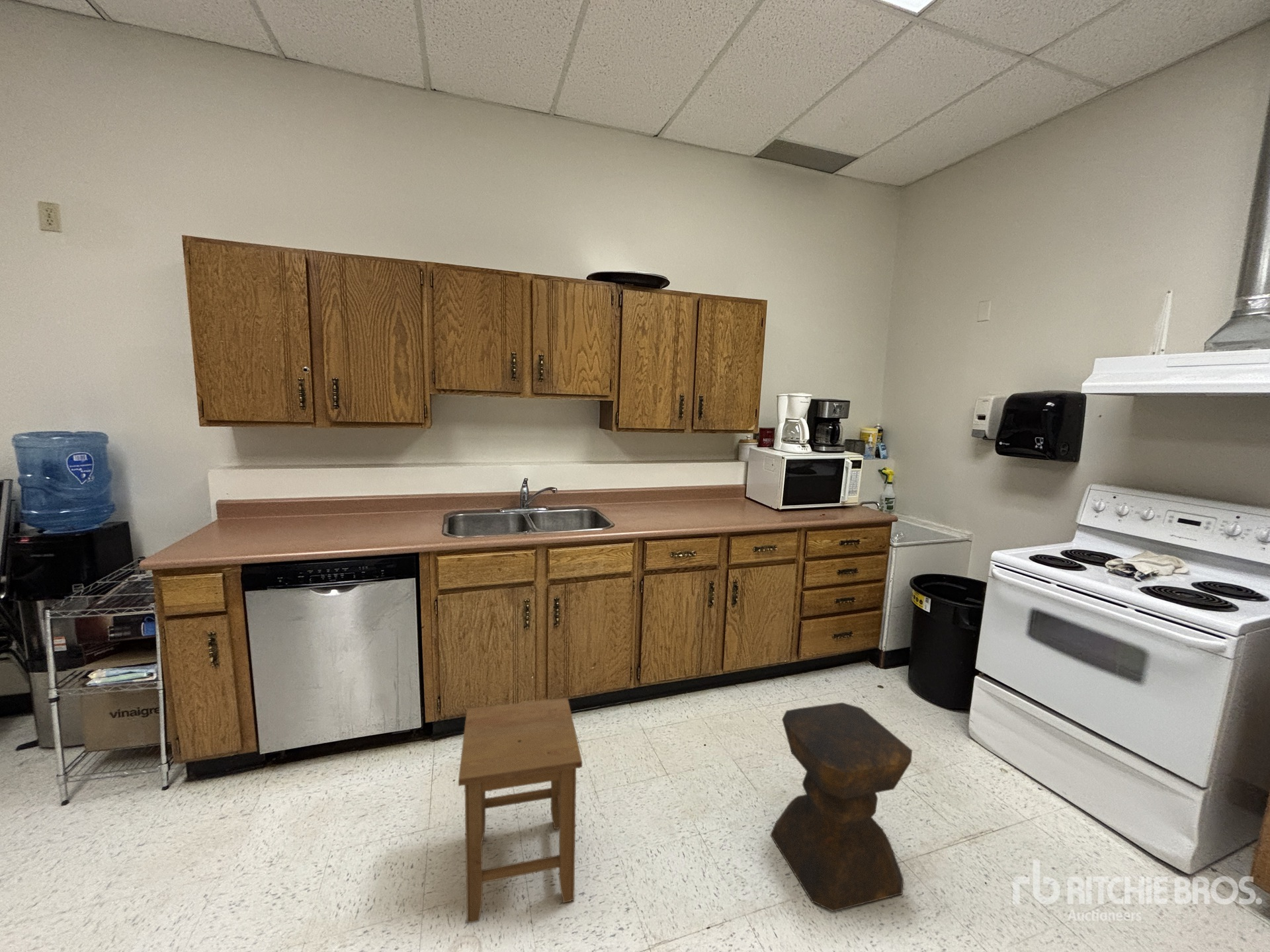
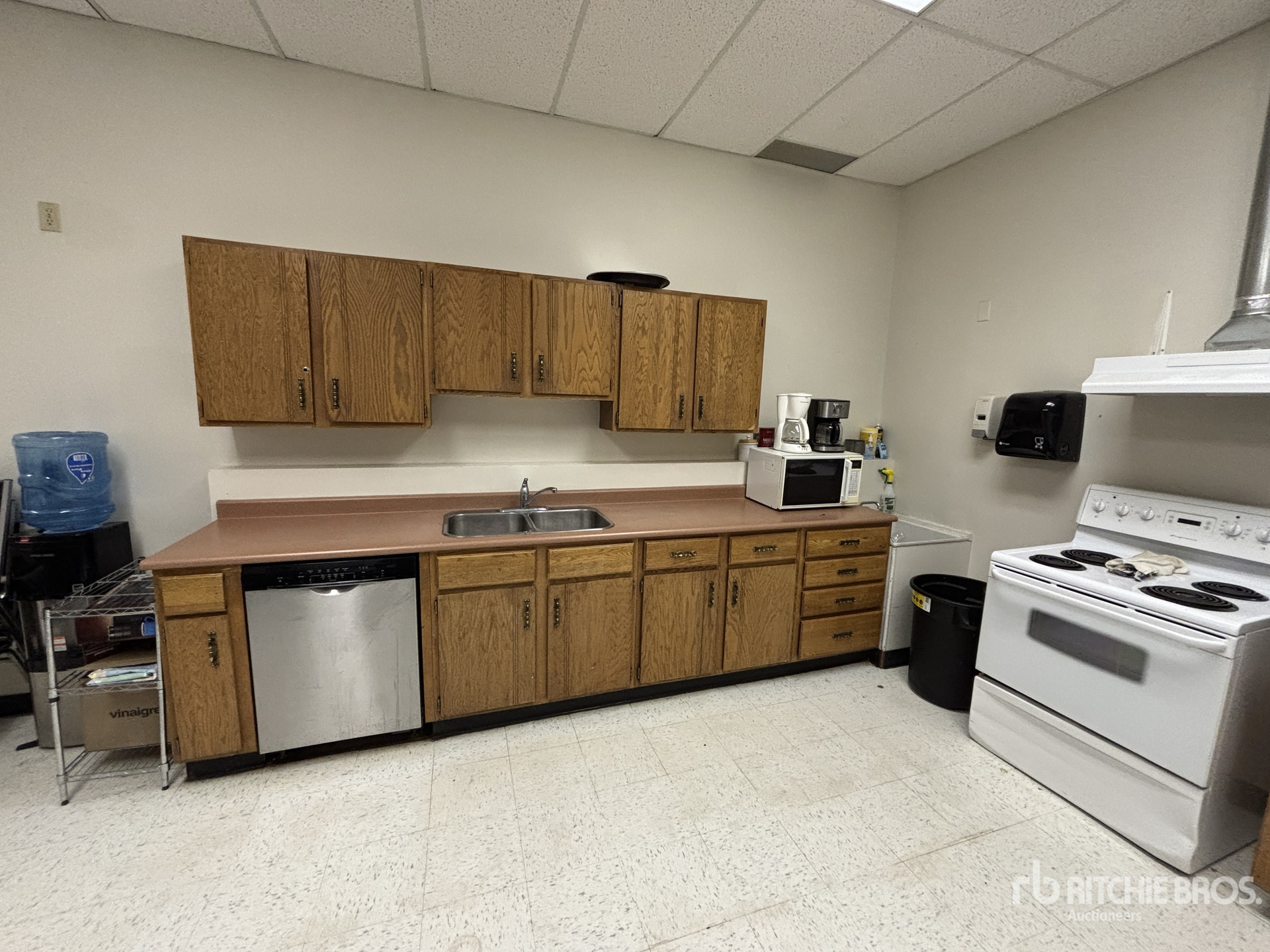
- stool [769,701,913,912]
- stool [458,697,583,924]
